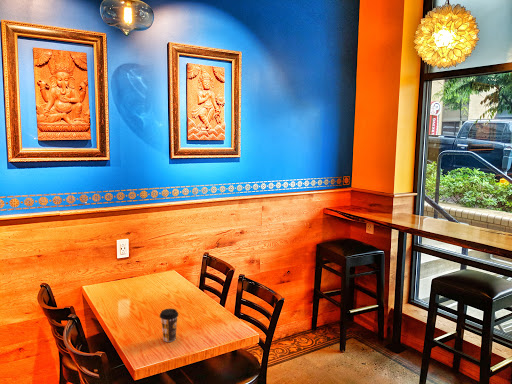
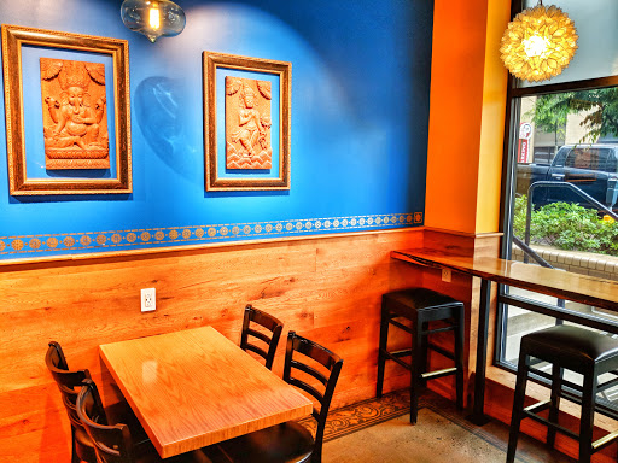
- coffee cup [159,308,179,343]
